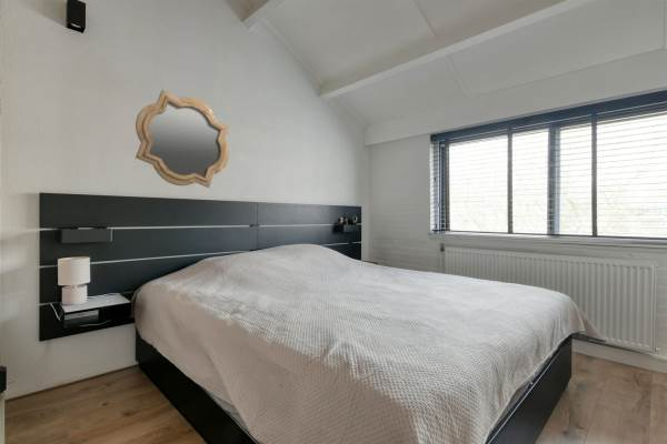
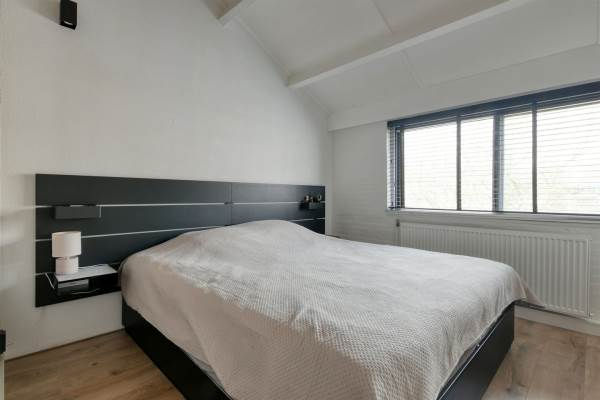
- mirror [135,89,230,189]
